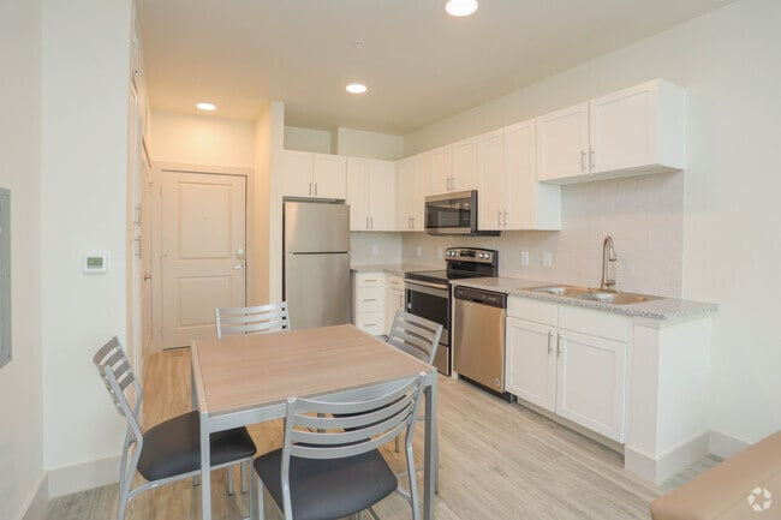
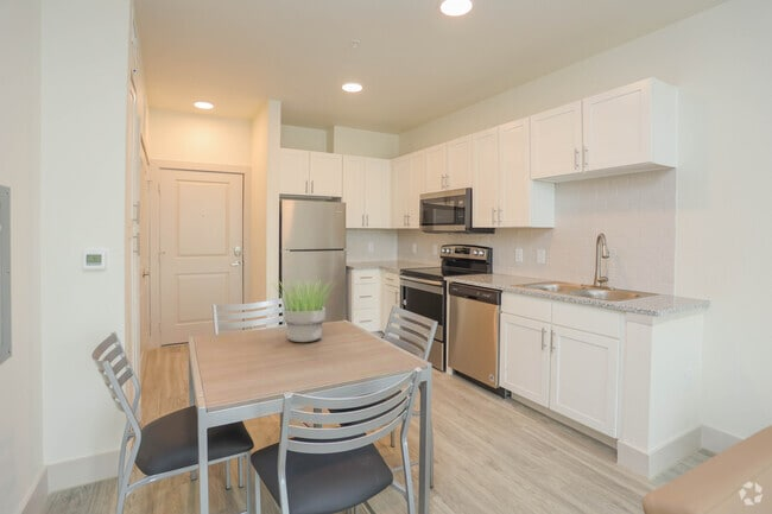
+ potted plant [272,279,336,343]
